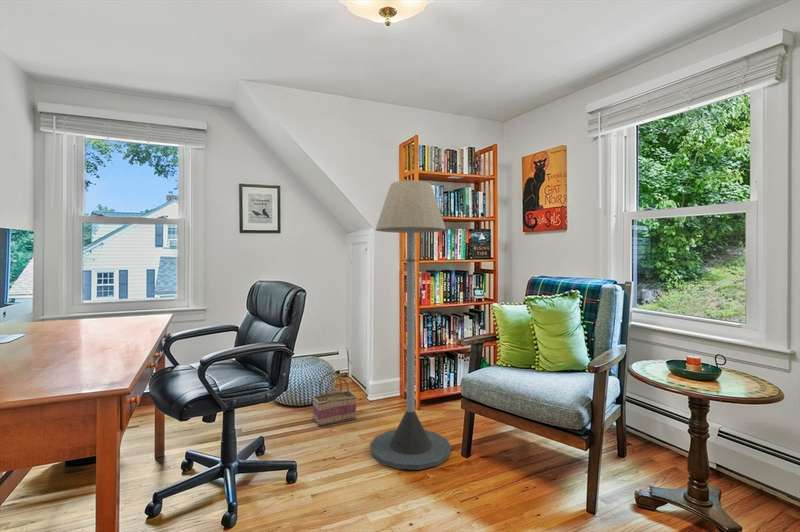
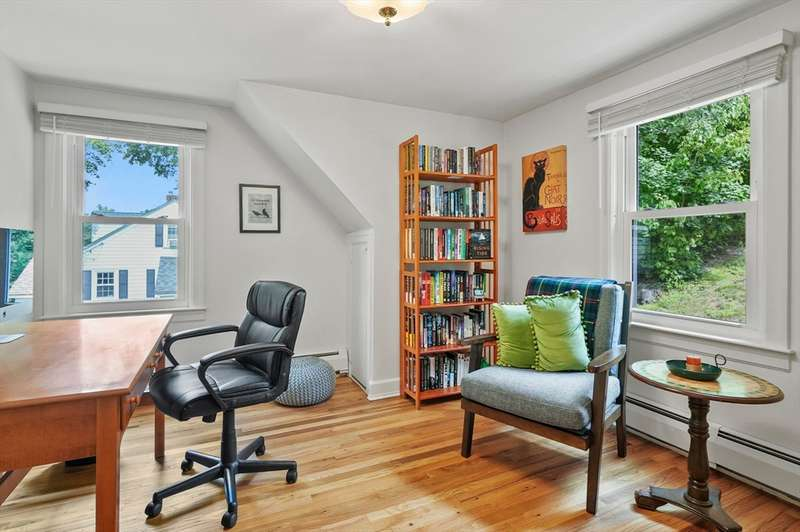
- basket [311,371,358,427]
- floor lamp [369,179,452,471]
